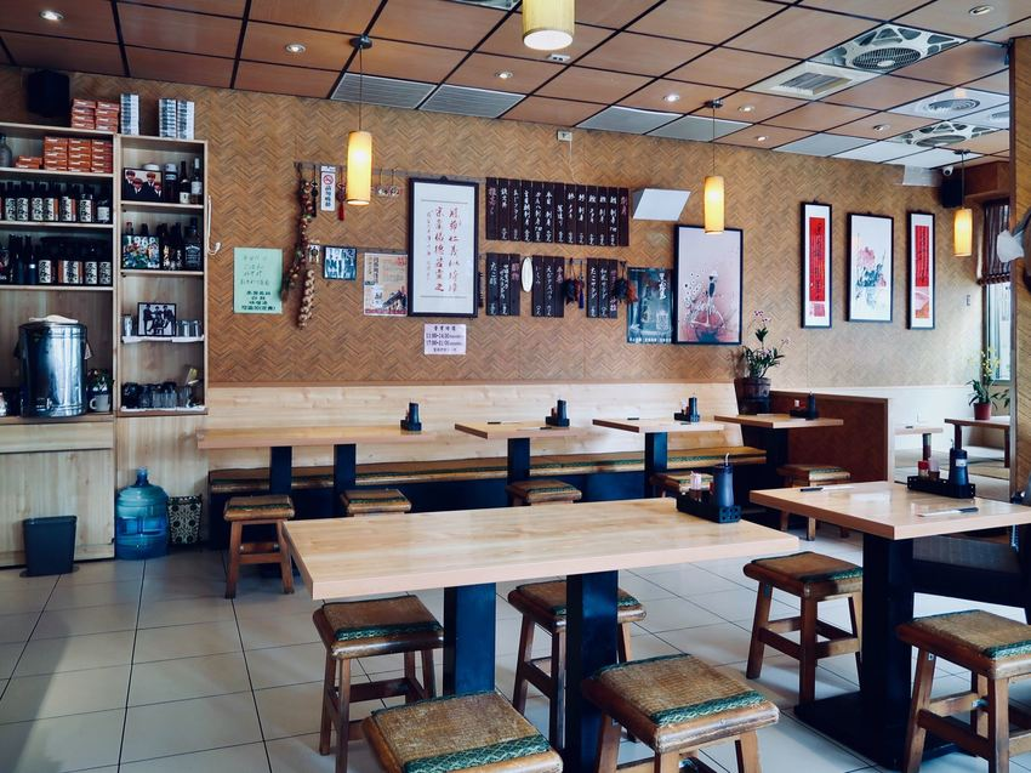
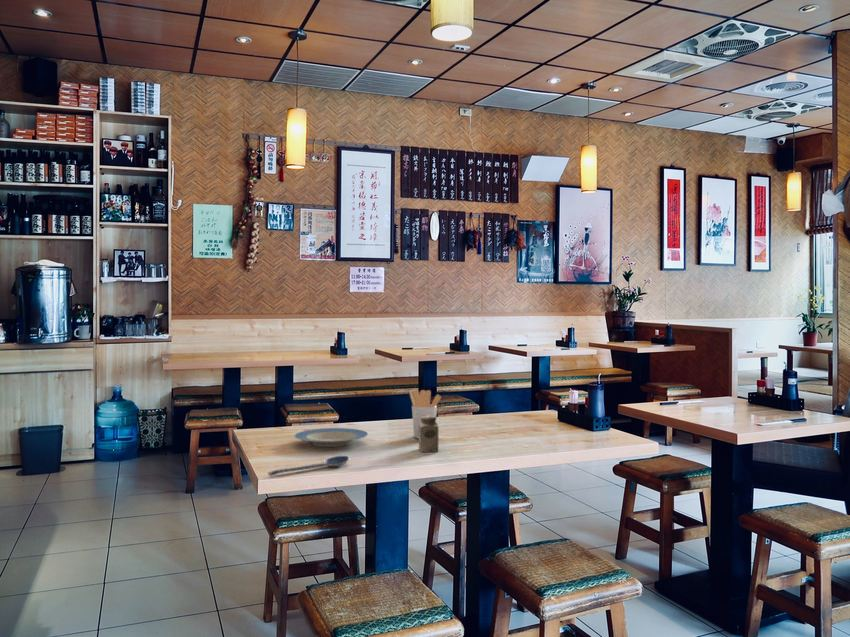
+ spoon [267,455,350,477]
+ plate [293,427,369,448]
+ salt shaker [418,415,440,453]
+ utensil holder [409,389,442,439]
